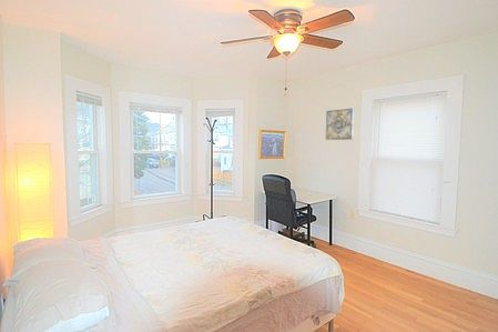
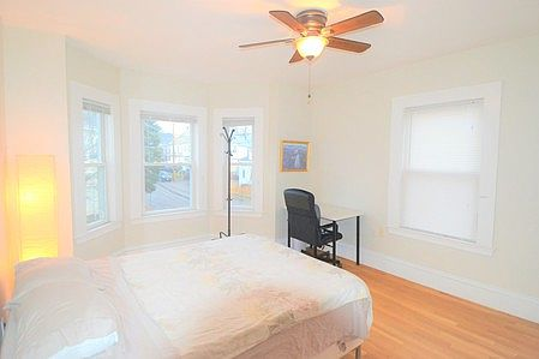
- wall art [325,107,355,141]
